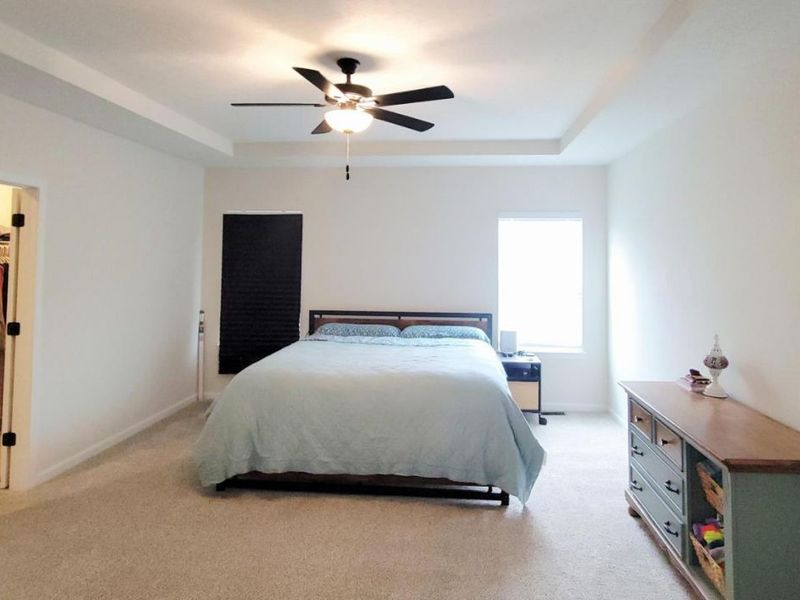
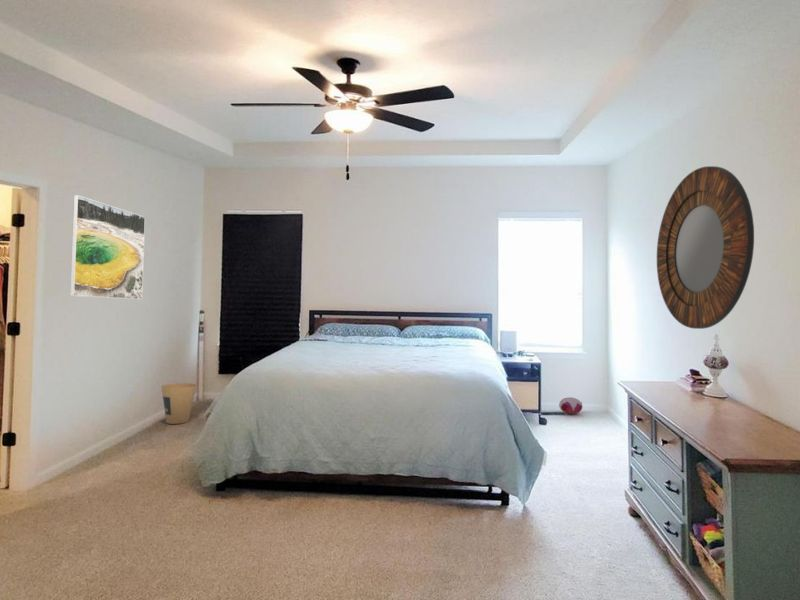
+ home mirror [656,165,755,330]
+ trash can [161,382,197,425]
+ plush toy [558,396,583,415]
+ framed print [69,194,146,300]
